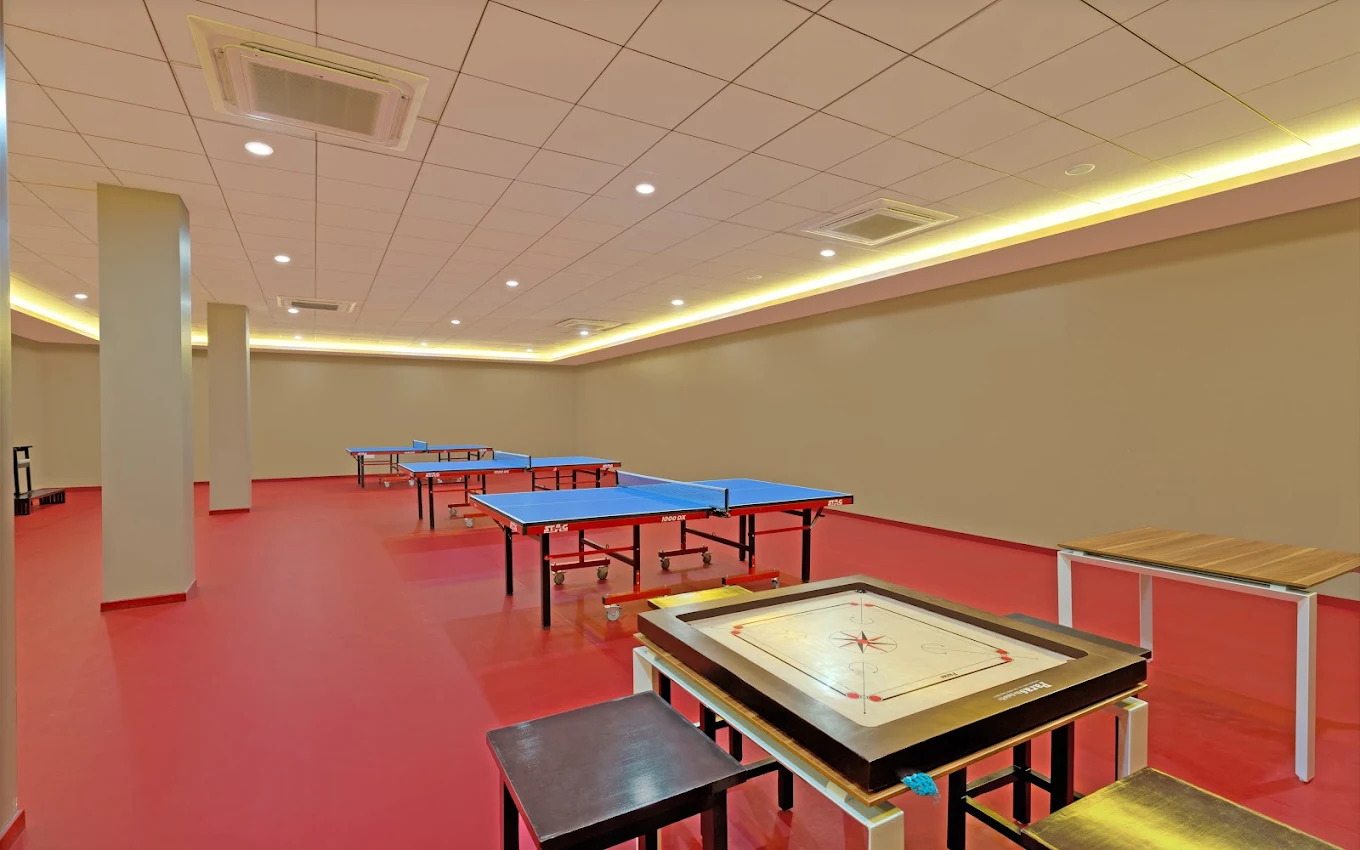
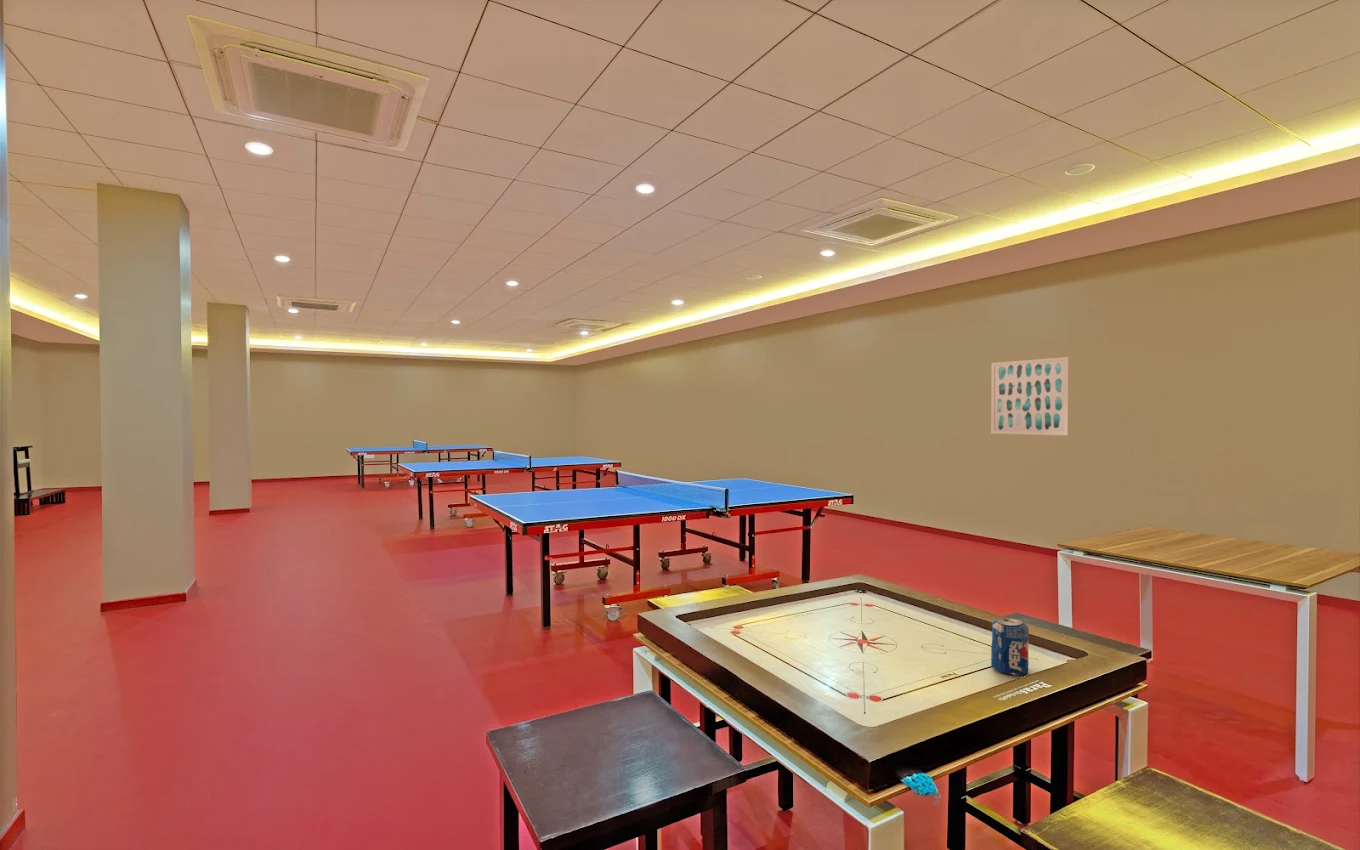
+ wall art [990,356,1070,436]
+ beverage can [990,617,1030,676]
